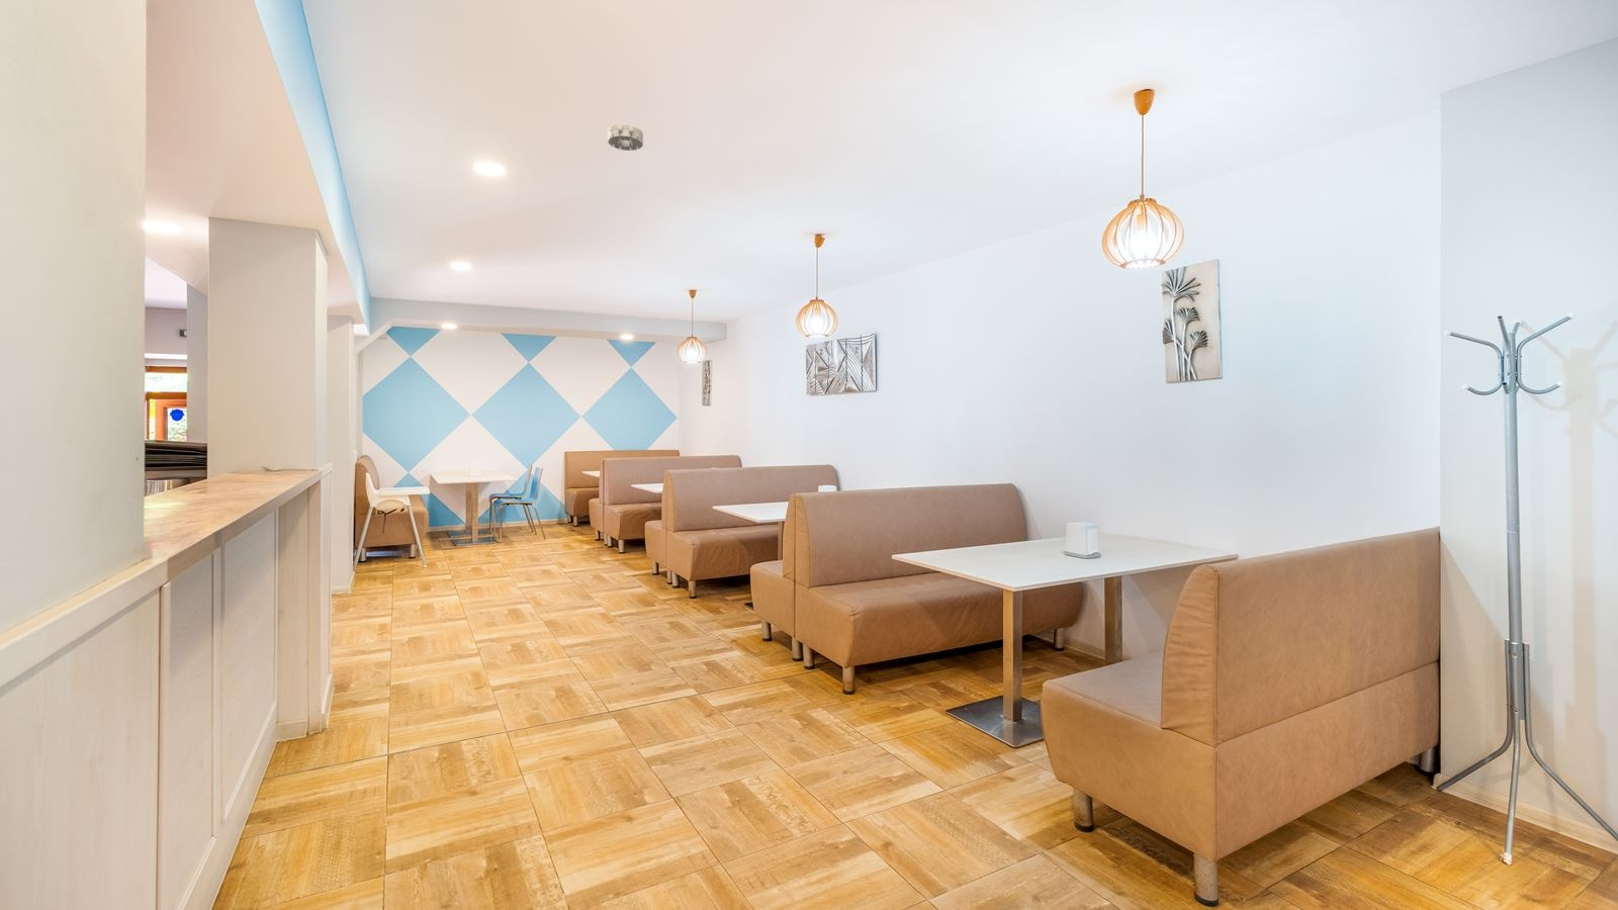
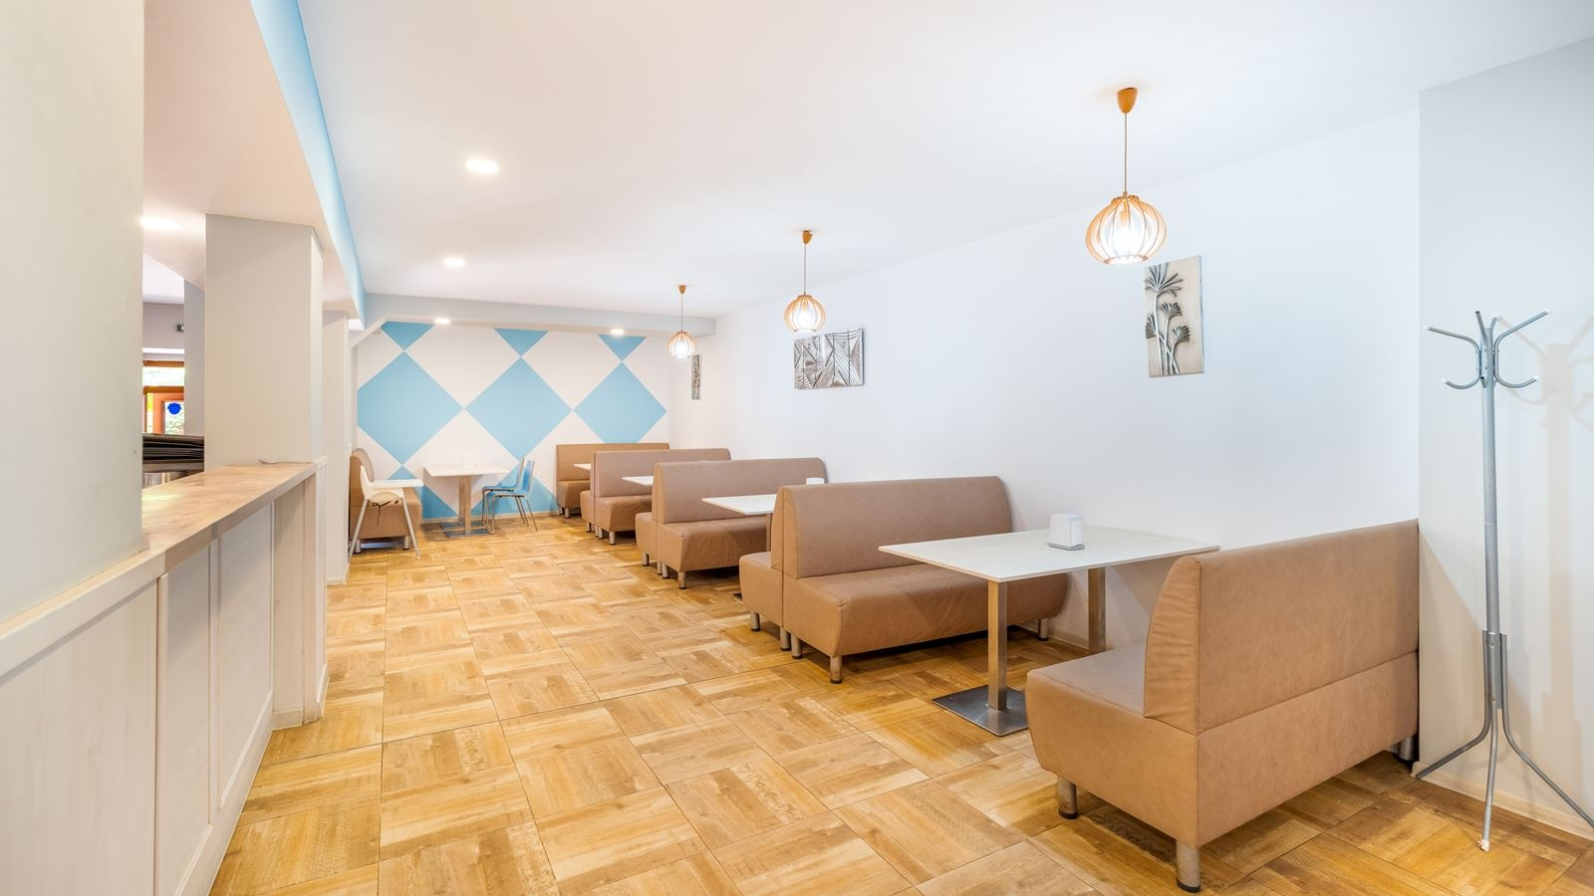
- smoke detector [607,122,645,151]
